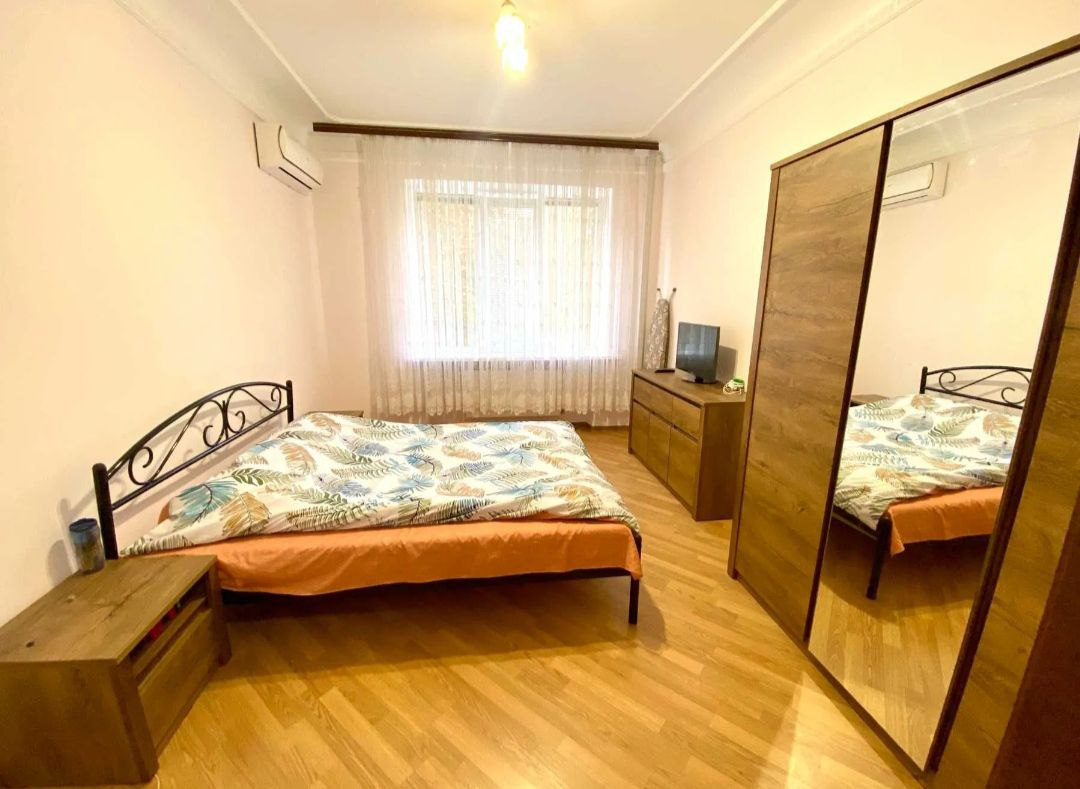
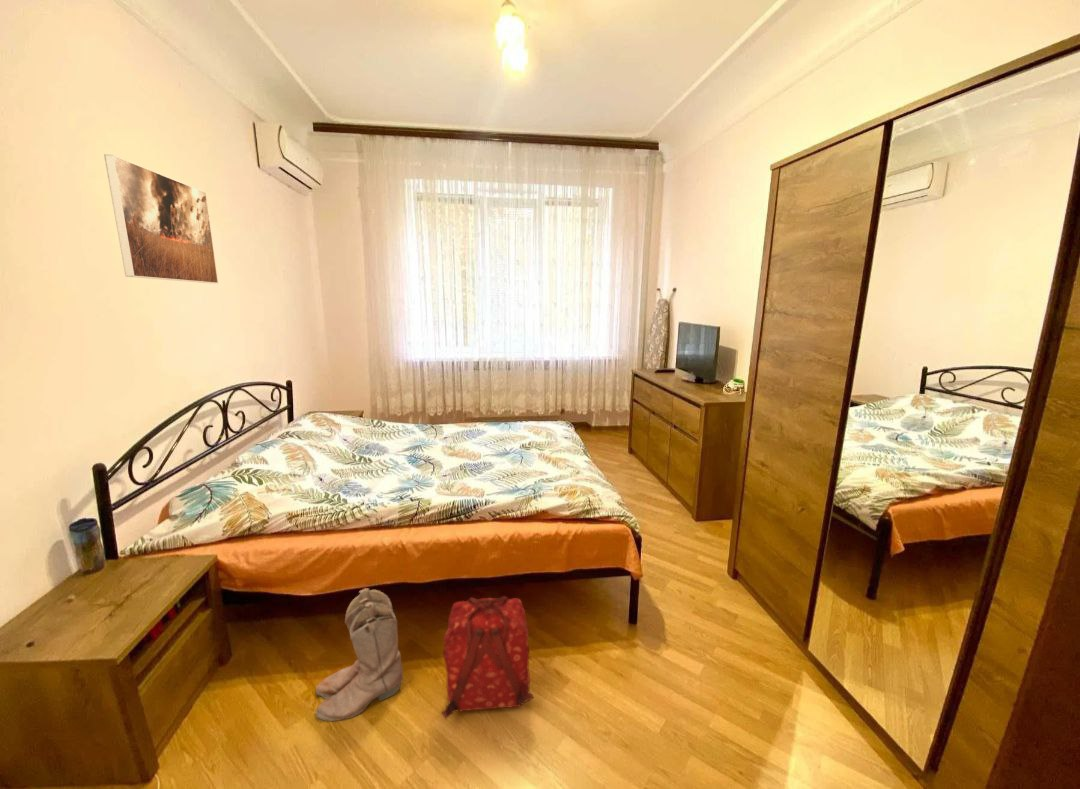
+ backpack [441,595,535,720]
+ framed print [103,153,219,284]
+ boots [315,587,404,722]
